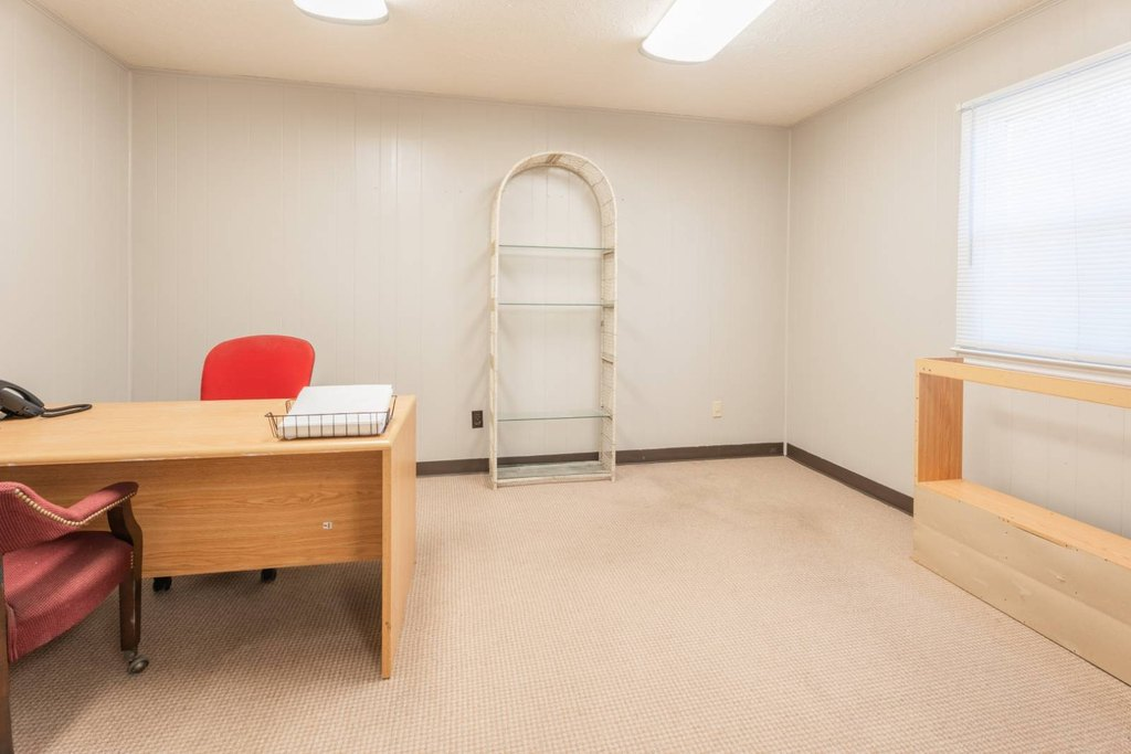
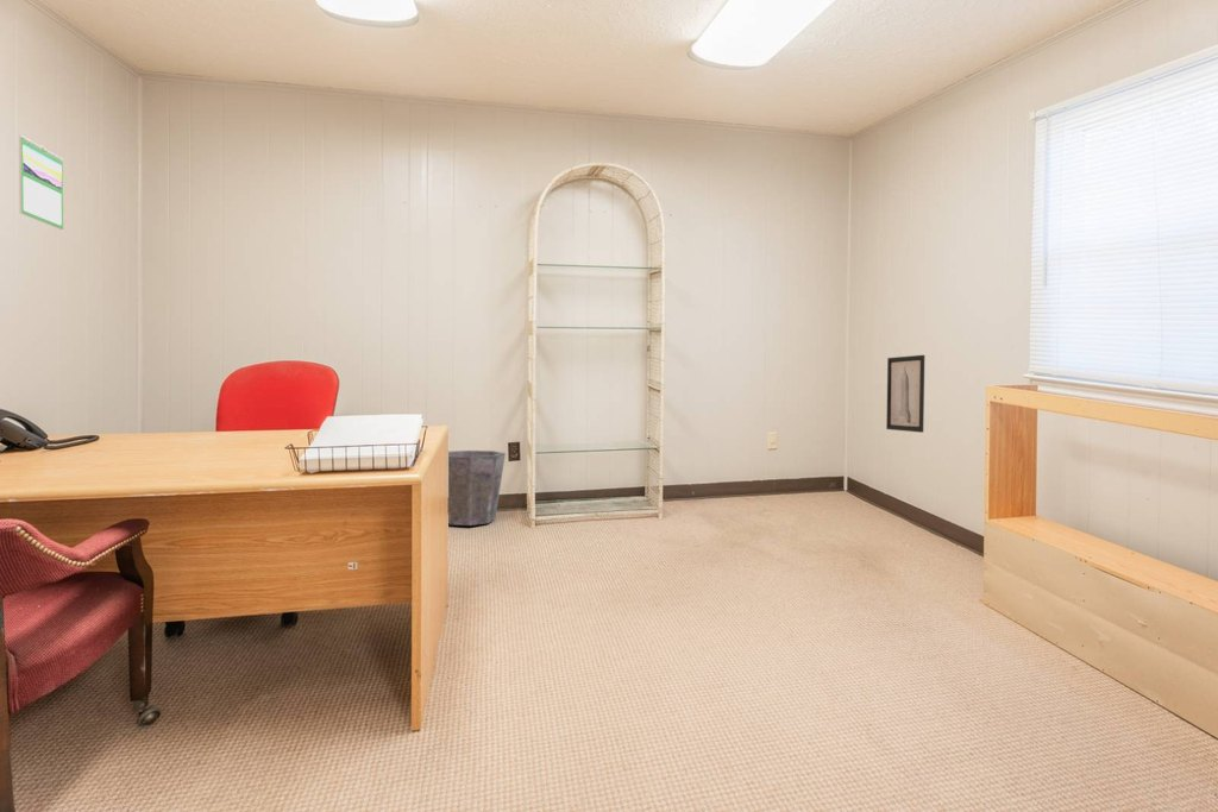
+ waste bin [447,449,507,527]
+ wall art [885,354,925,434]
+ calendar [18,134,64,231]
